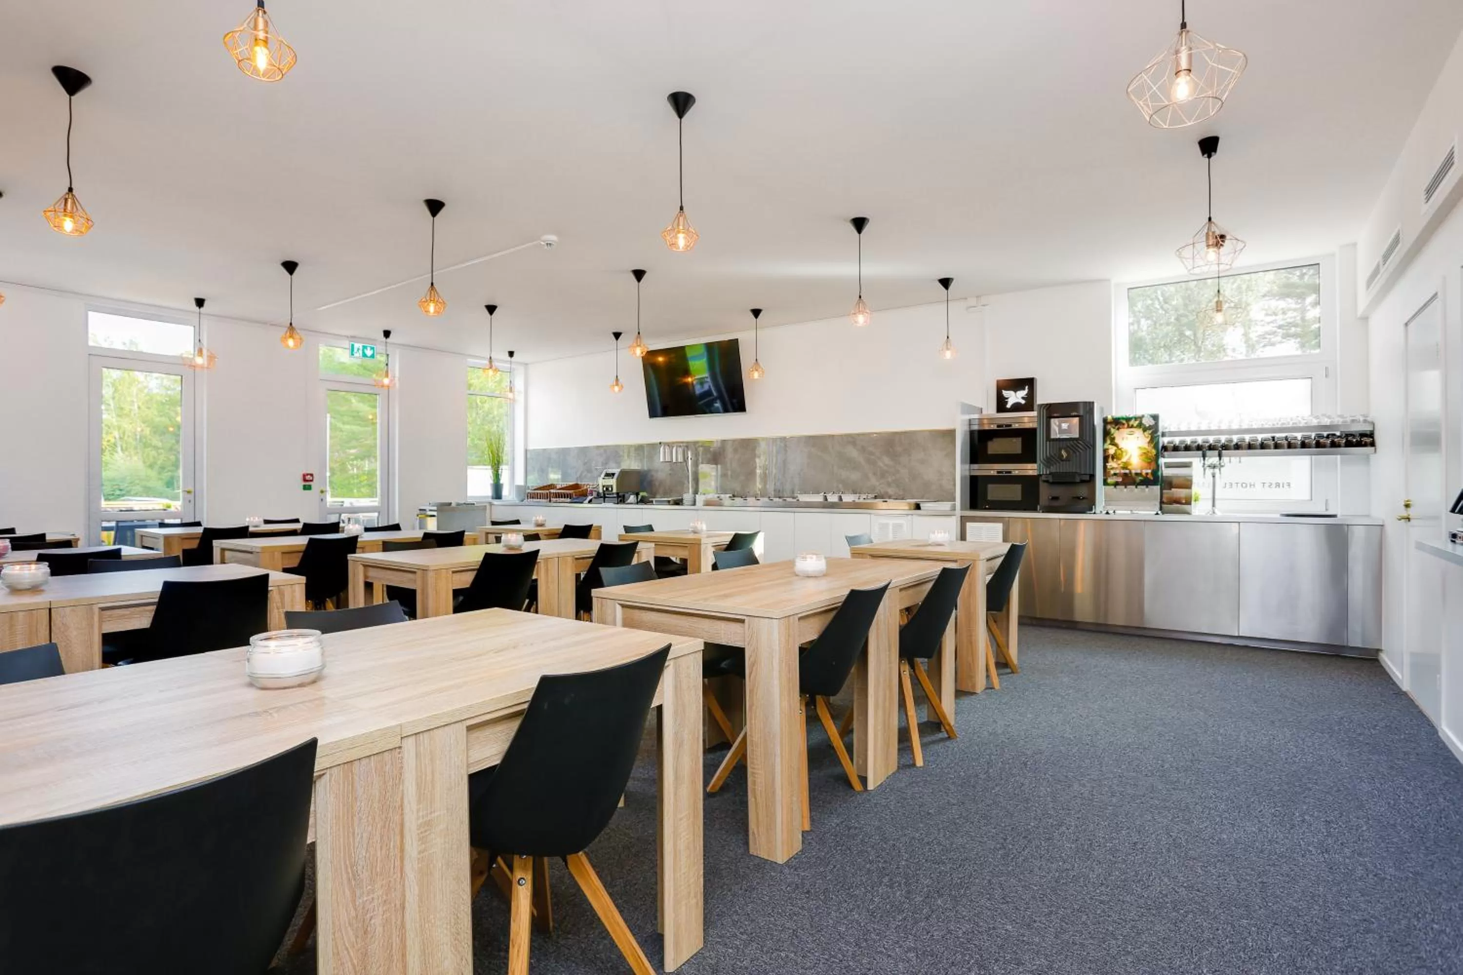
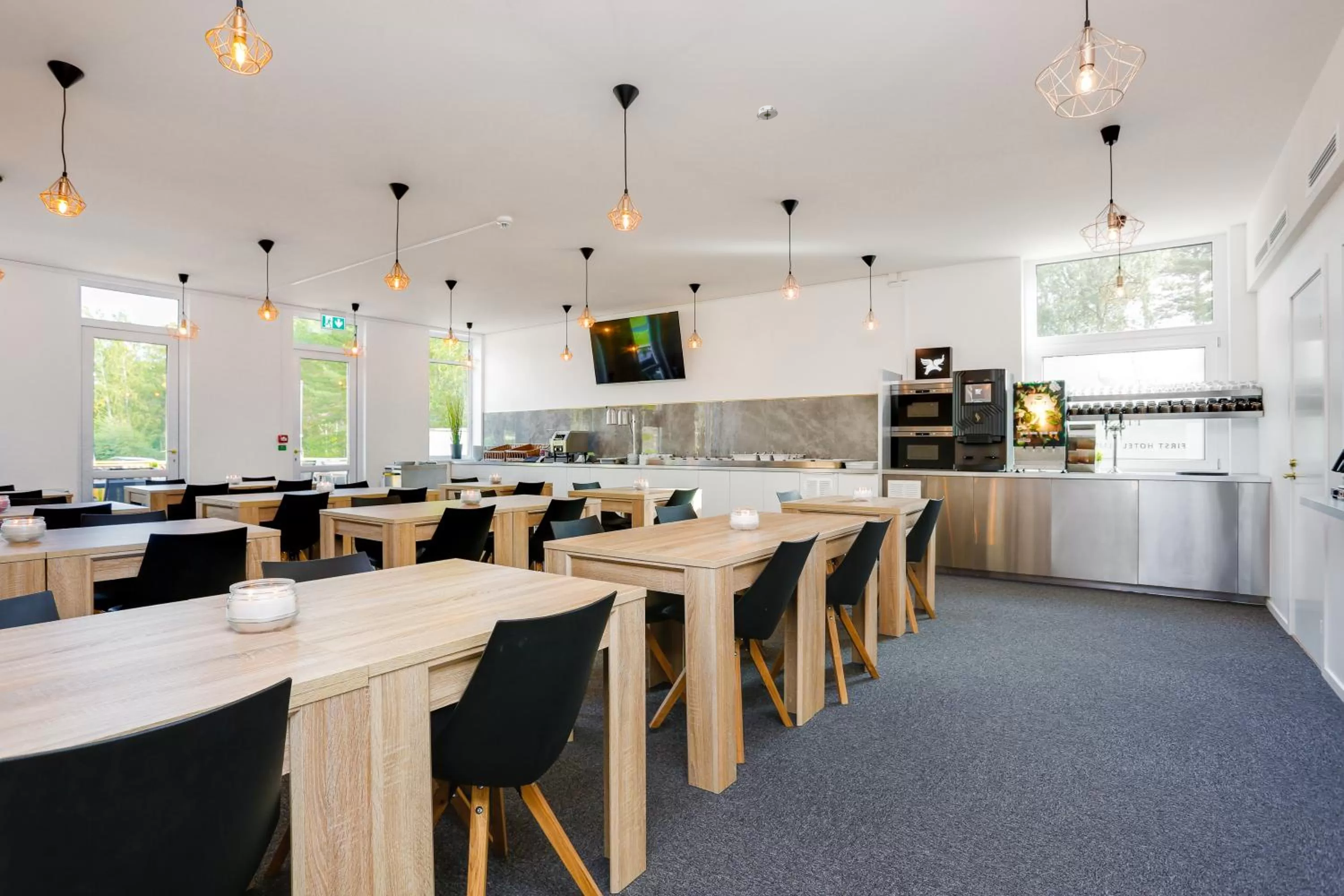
+ smoke detector [755,105,779,122]
